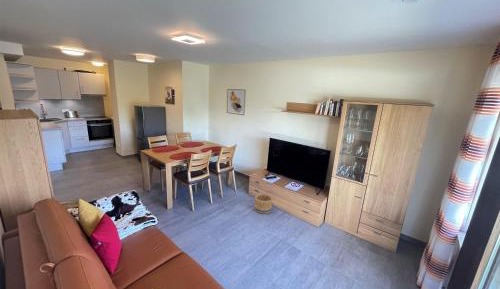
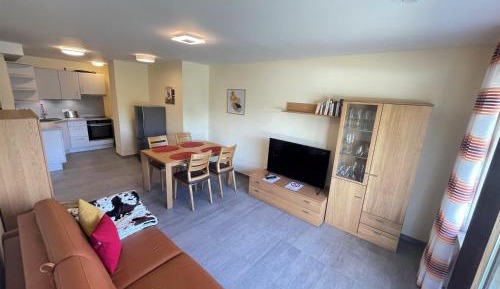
- basket [253,193,274,215]
